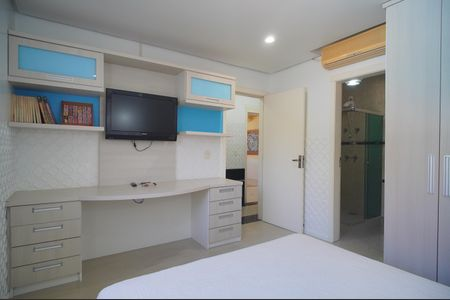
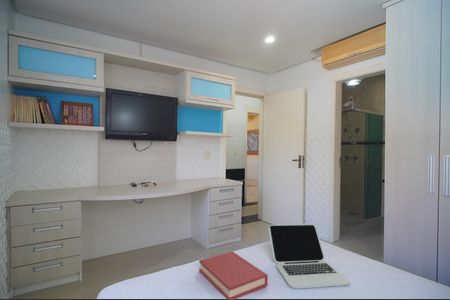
+ hardback book [198,250,269,300]
+ laptop [267,222,350,290]
